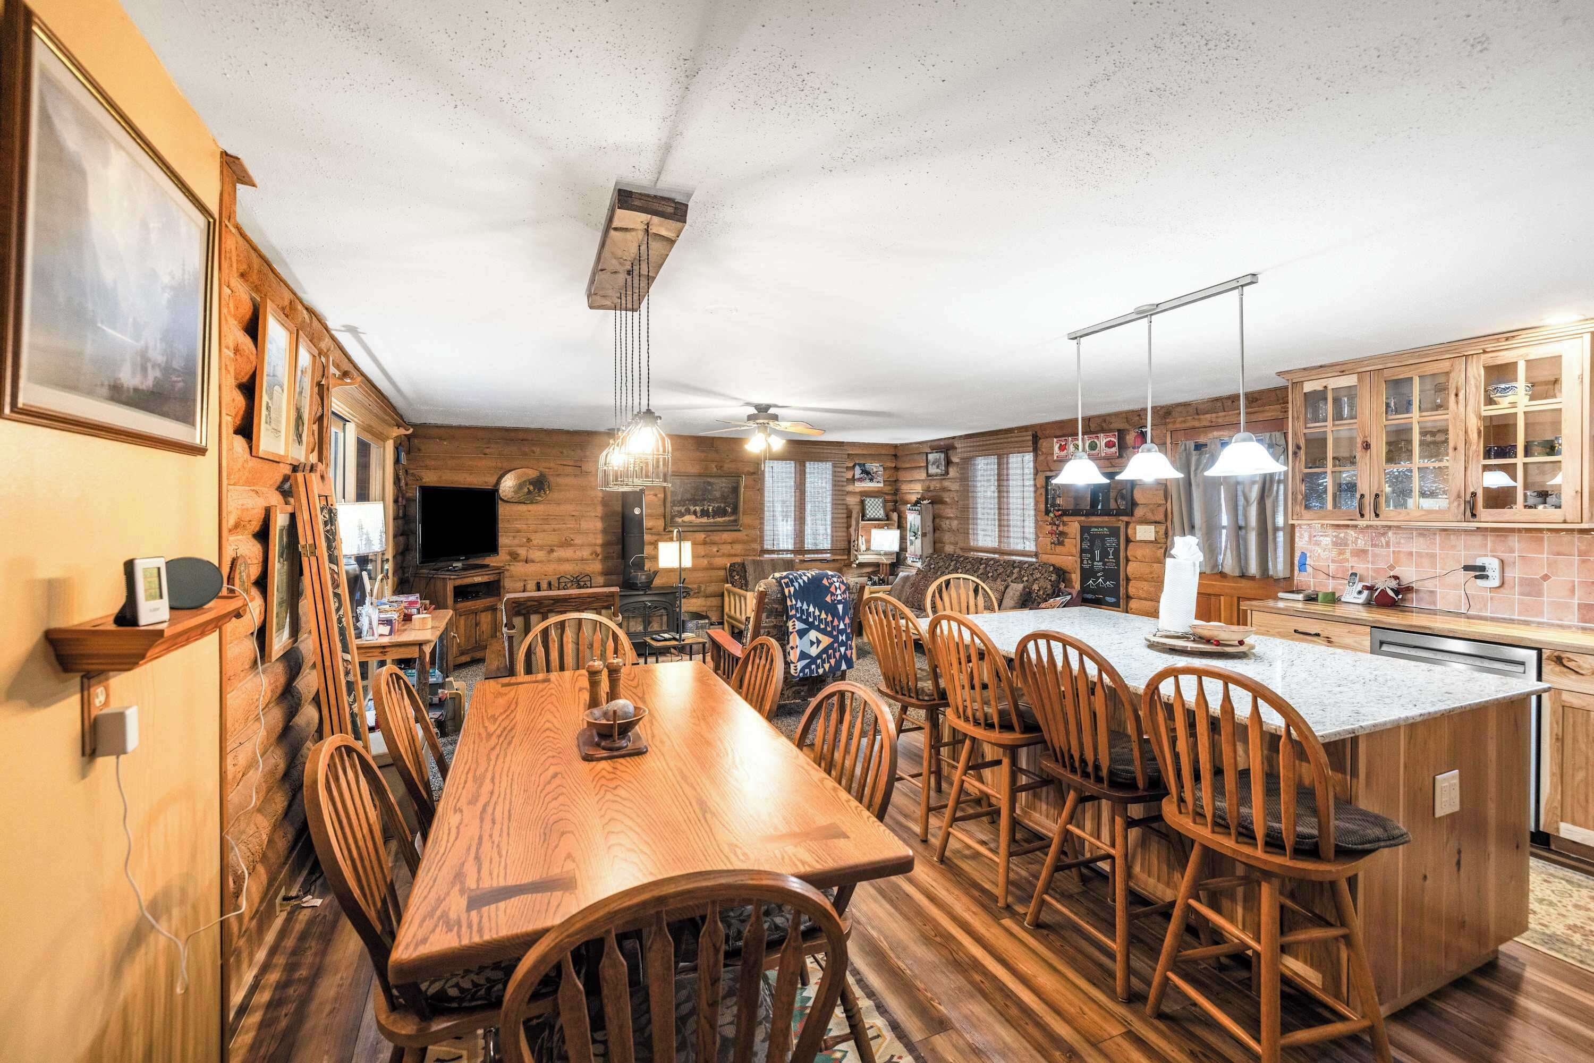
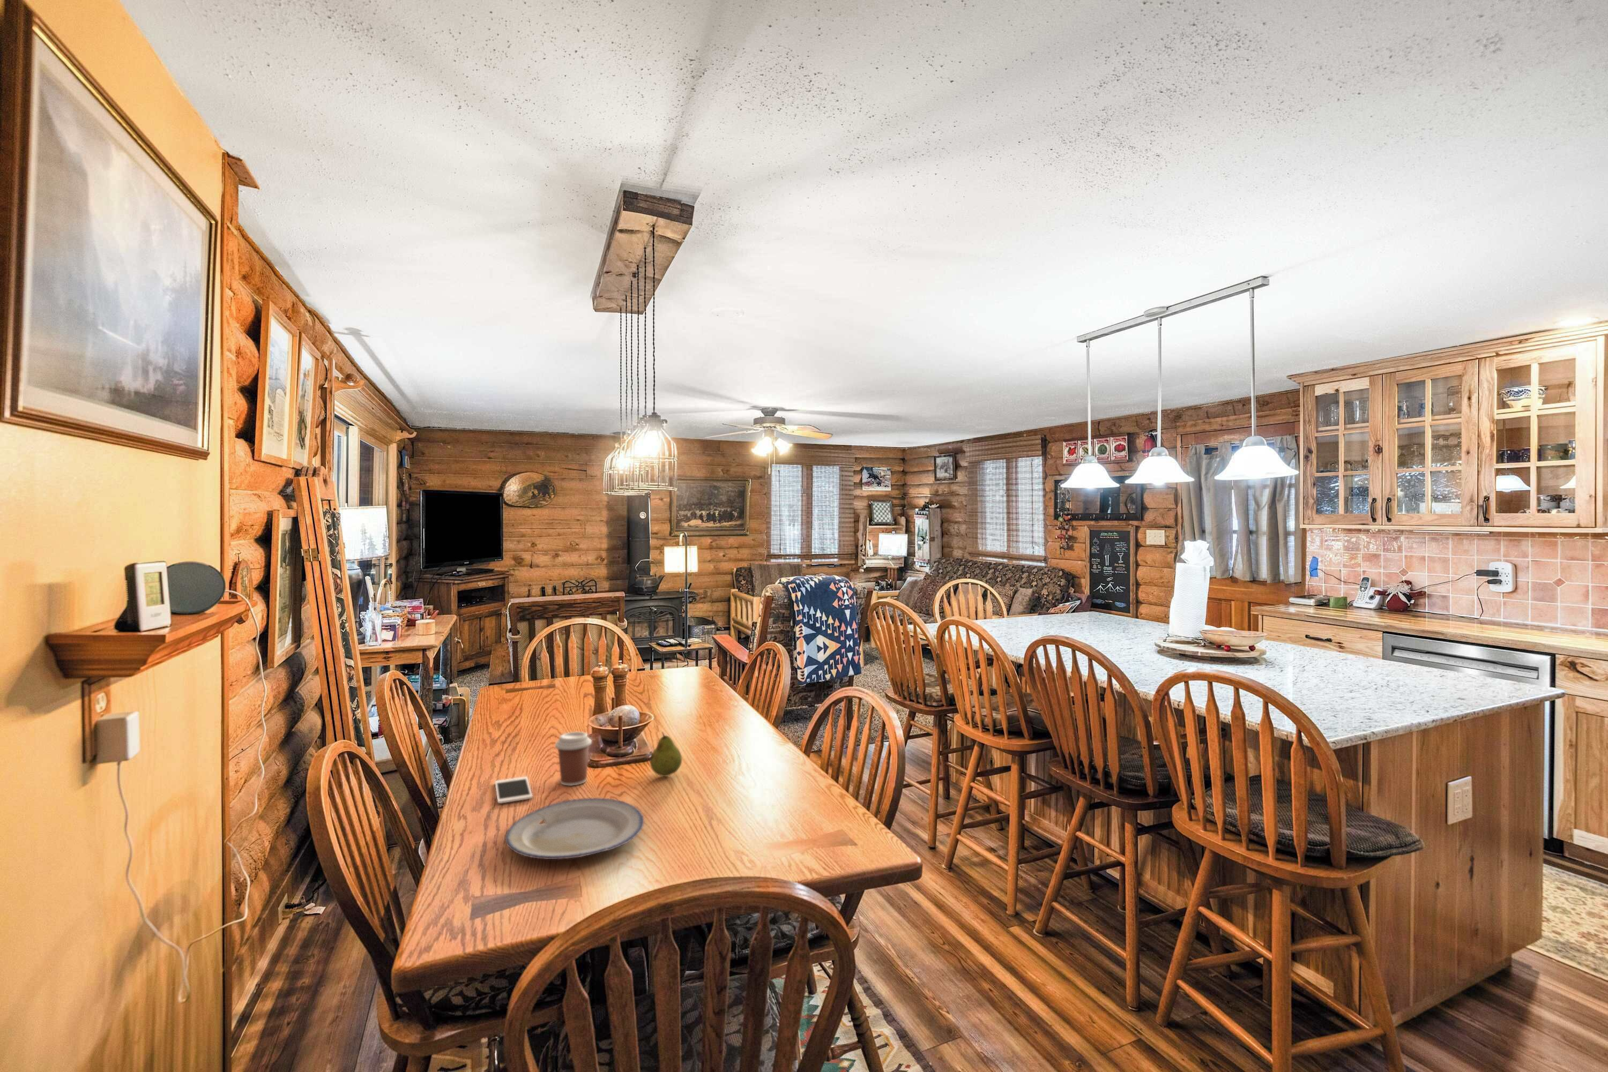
+ fruit [650,732,682,778]
+ cell phone [494,775,534,804]
+ coffee cup [555,731,592,786]
+ plate [505,797,644,860]
